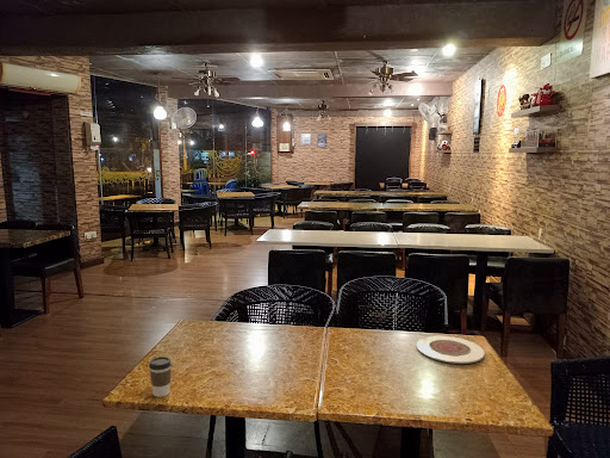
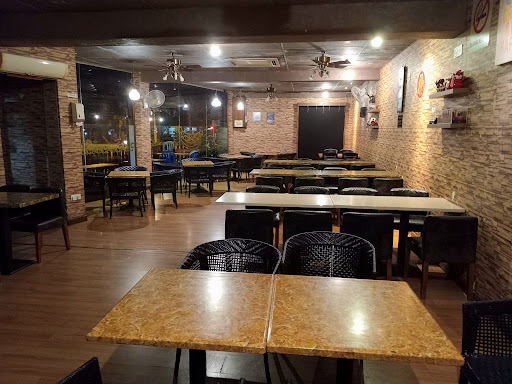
- plate [416,335,485,365]
- coffee cup [148,355,173,398]
